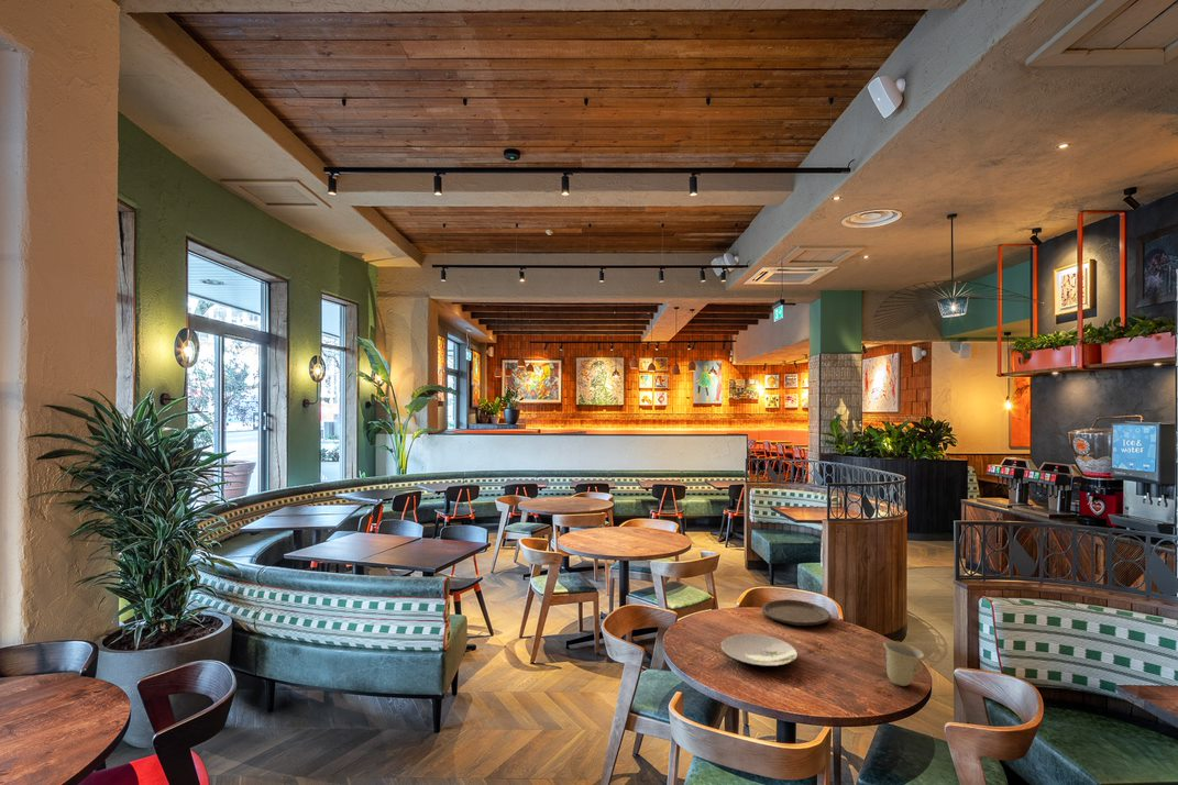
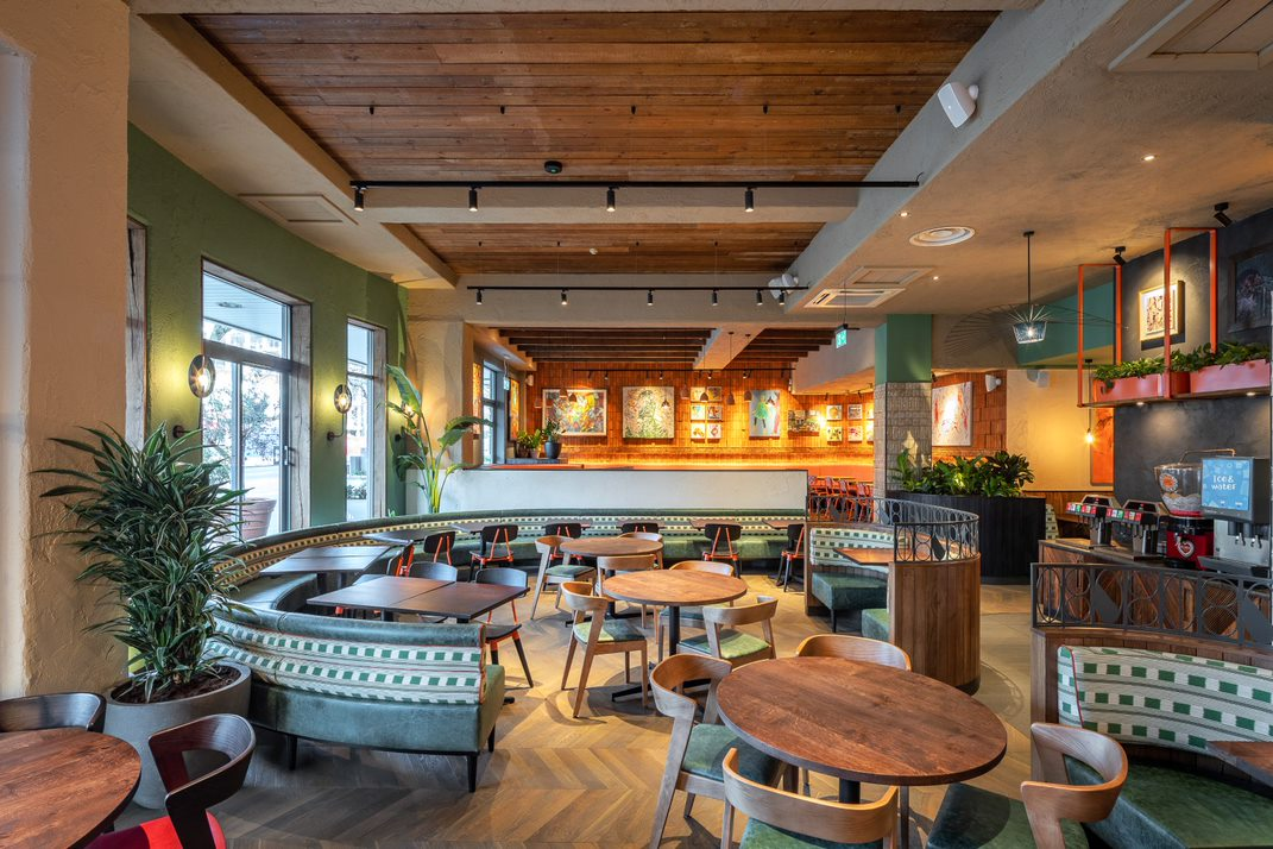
- plate [719,633,799,667]
- plate [761,598,833,627]
- cup [882,640,925,687]
